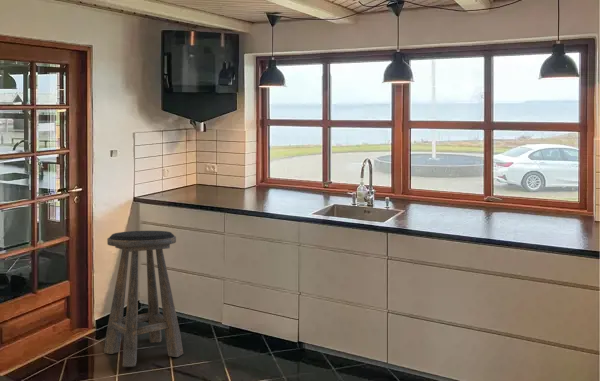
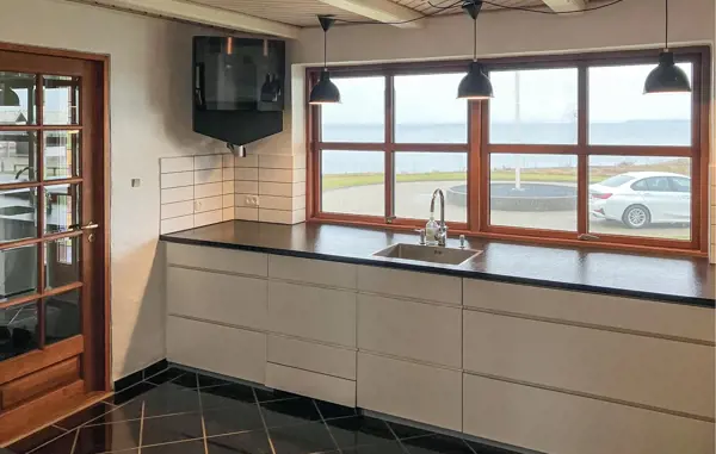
- stool [103,230,184,367]
